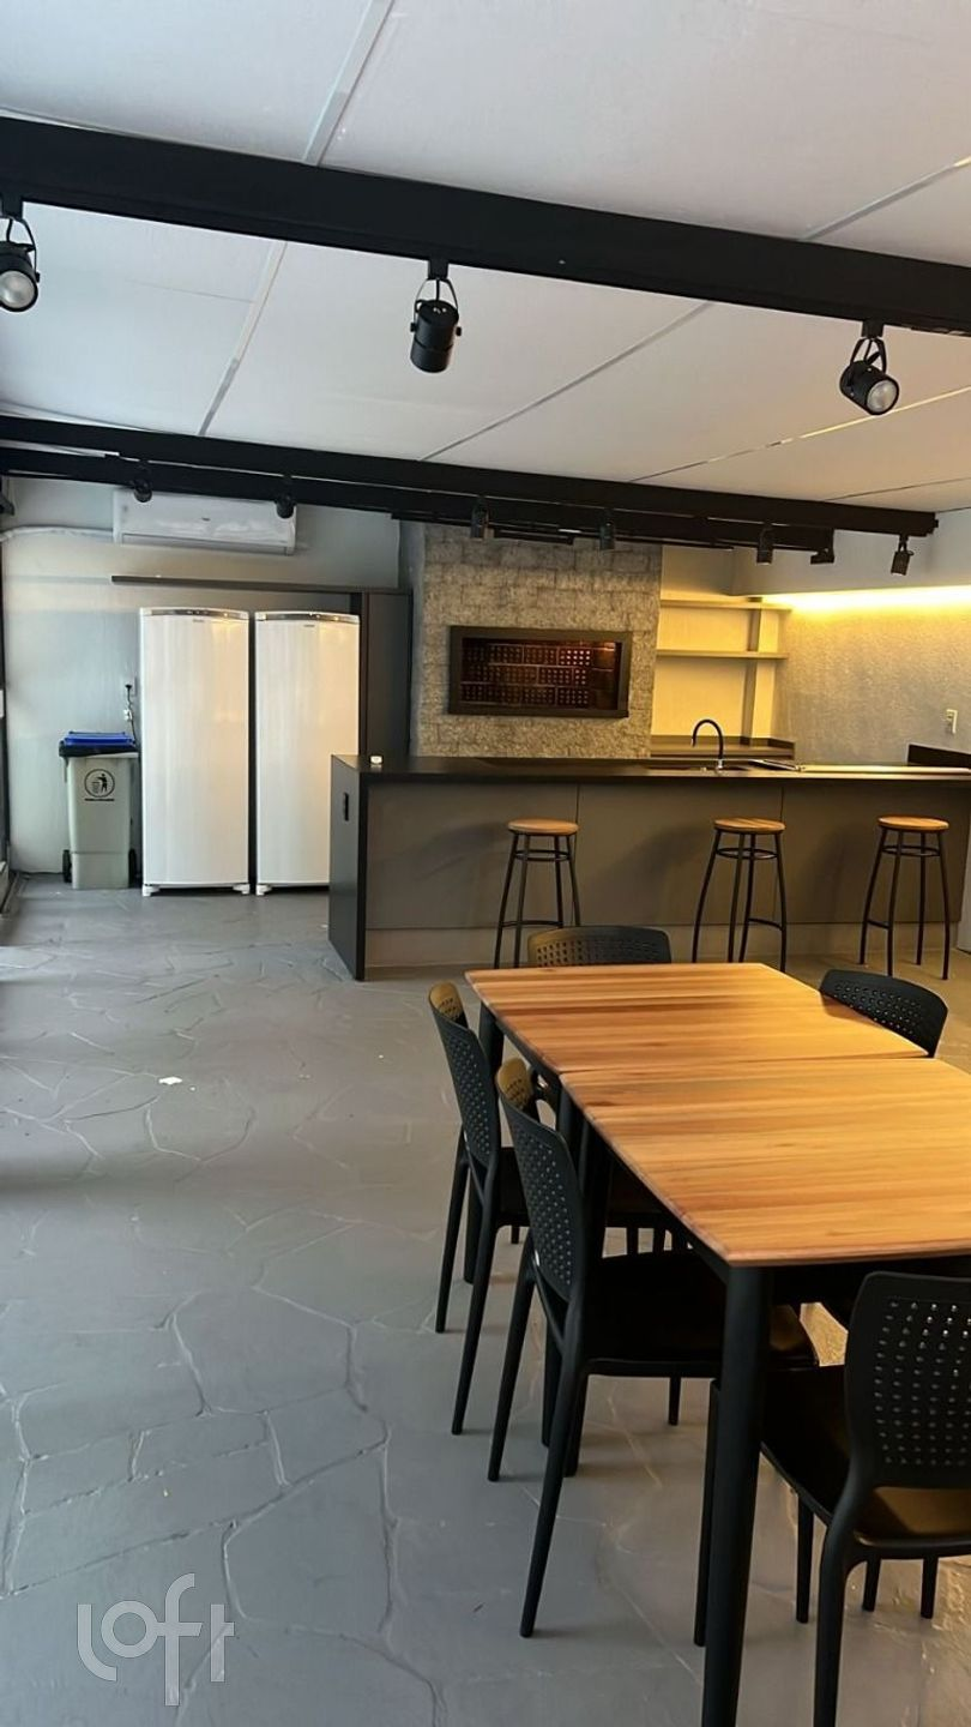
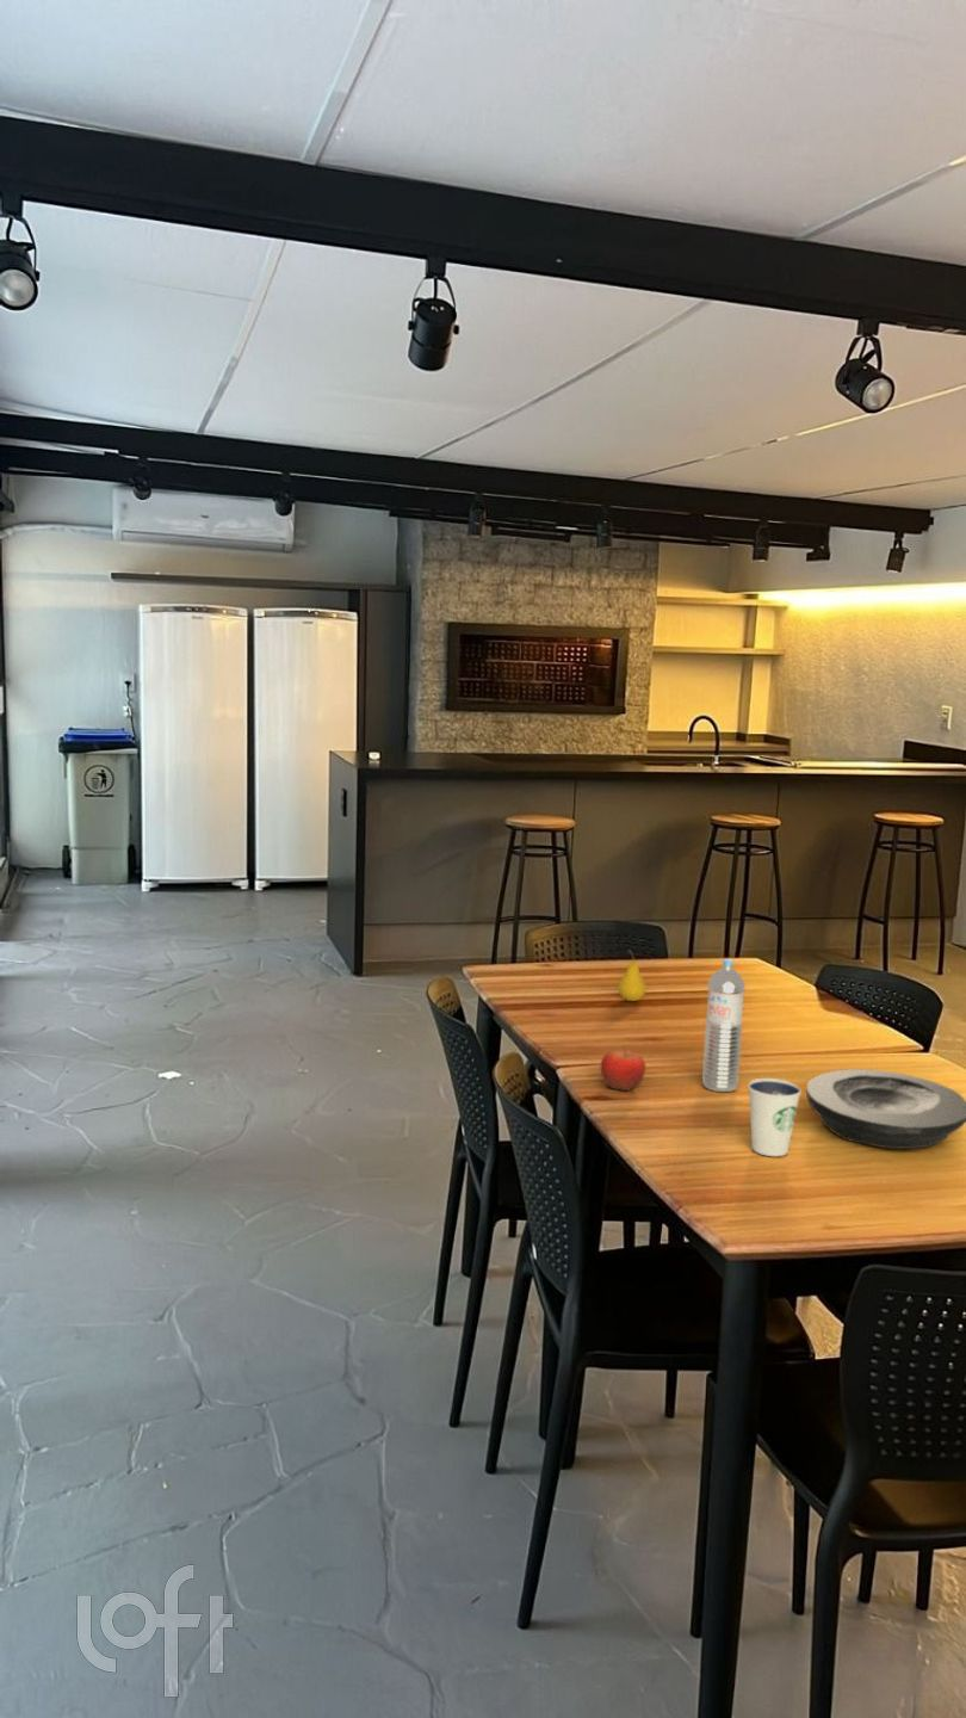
+ fruit [617,948,648,1002]
+ water bottle [701,958,747,1093]
+ dixie cup [747,1077,803,1157]
+ fruit [600,1044,646,1092]
+ plate [805,1068,966,1150]
